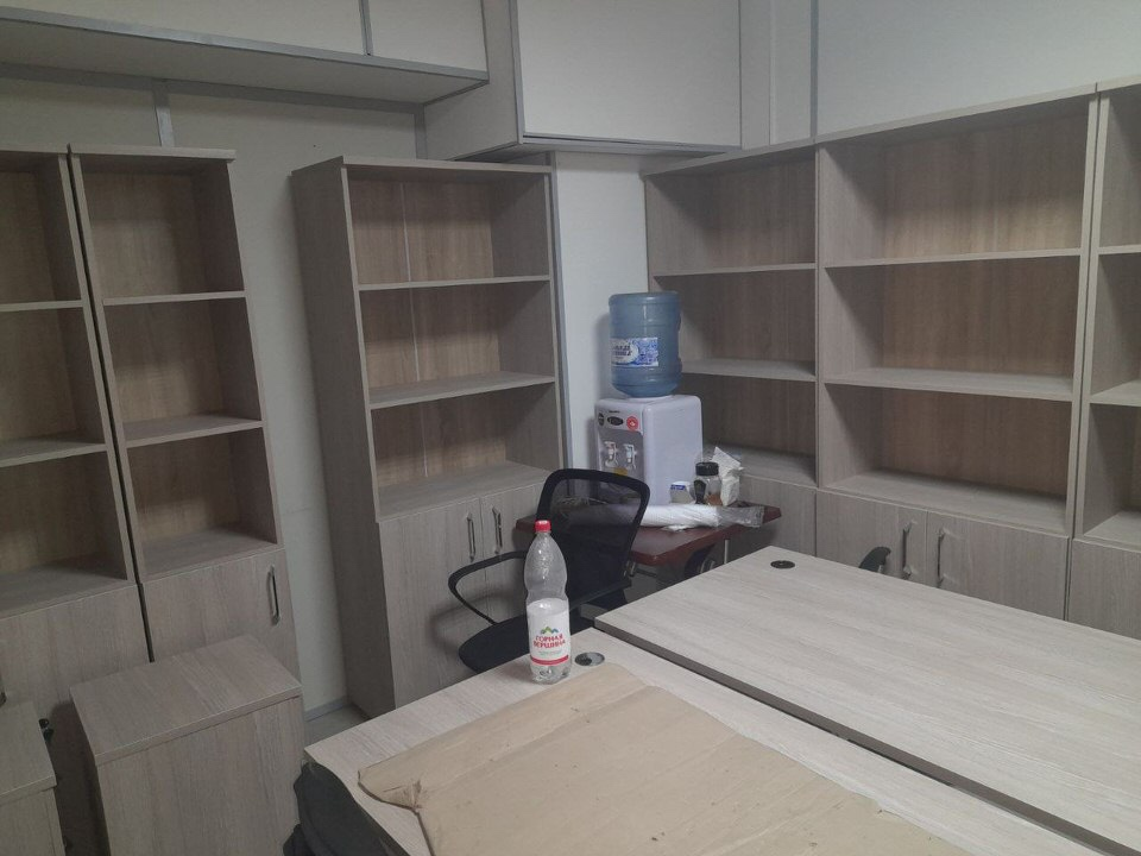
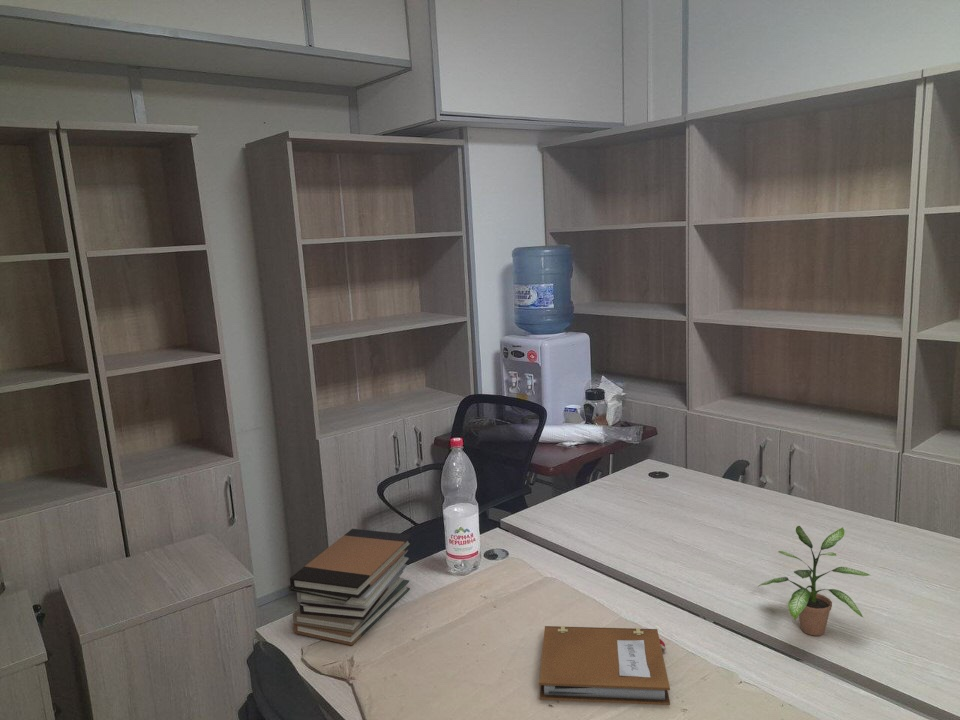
+ book stack [288,528,414,646]
+ potted plant [757,525,870,637]
+ notebook [538,625,671,706]
